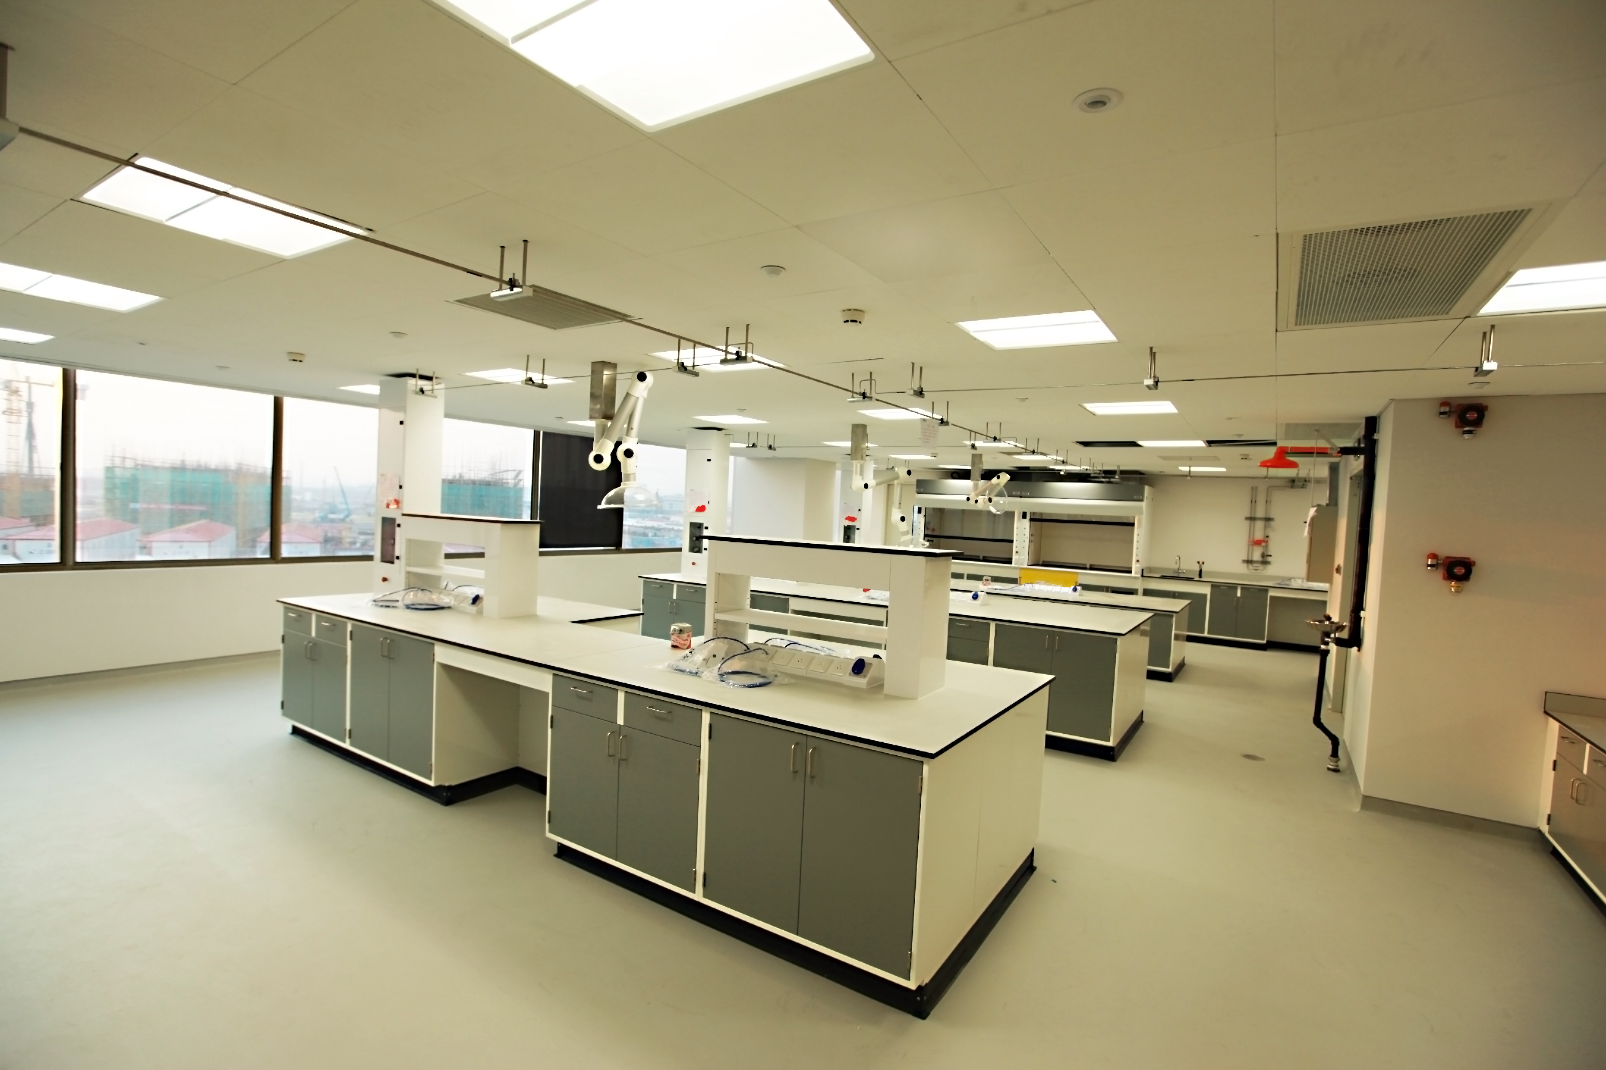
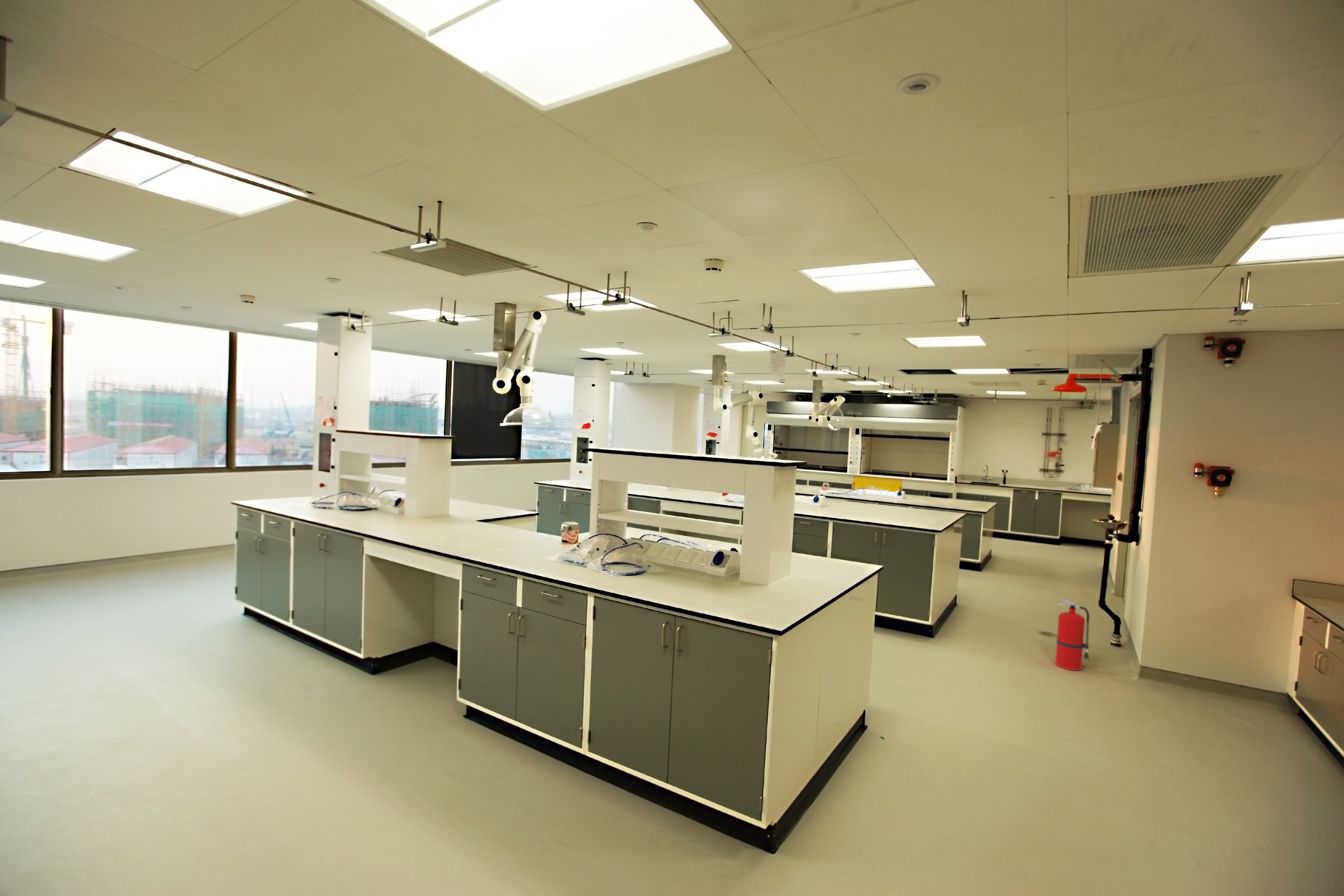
+ fire extinguisher [1055,598,1090,671]
